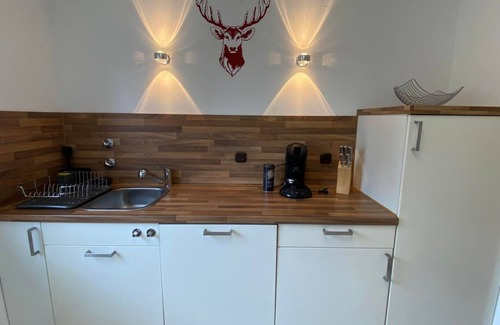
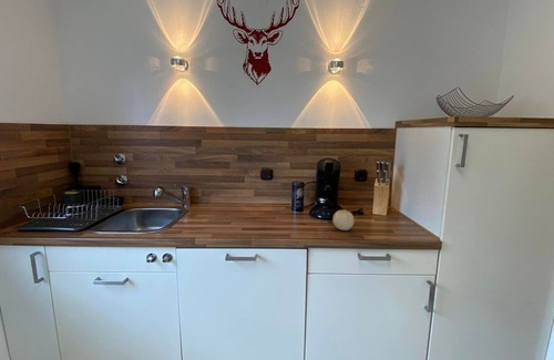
+ fruit [331,209,356,232]
